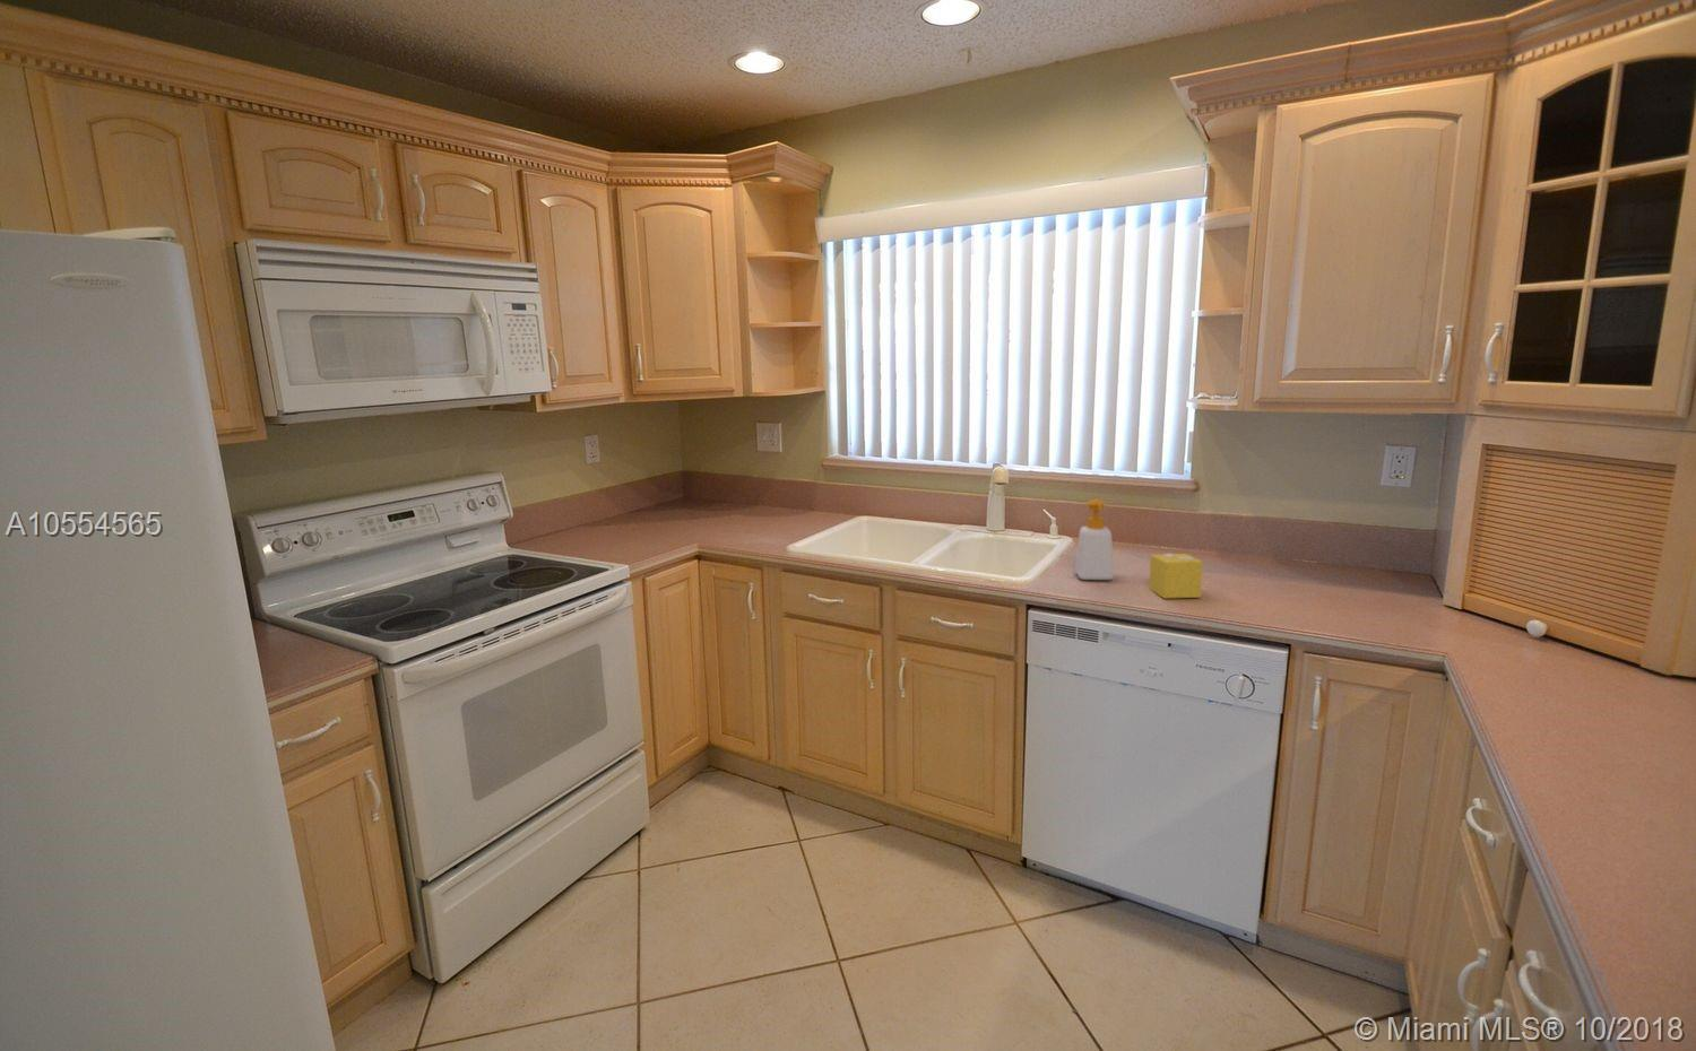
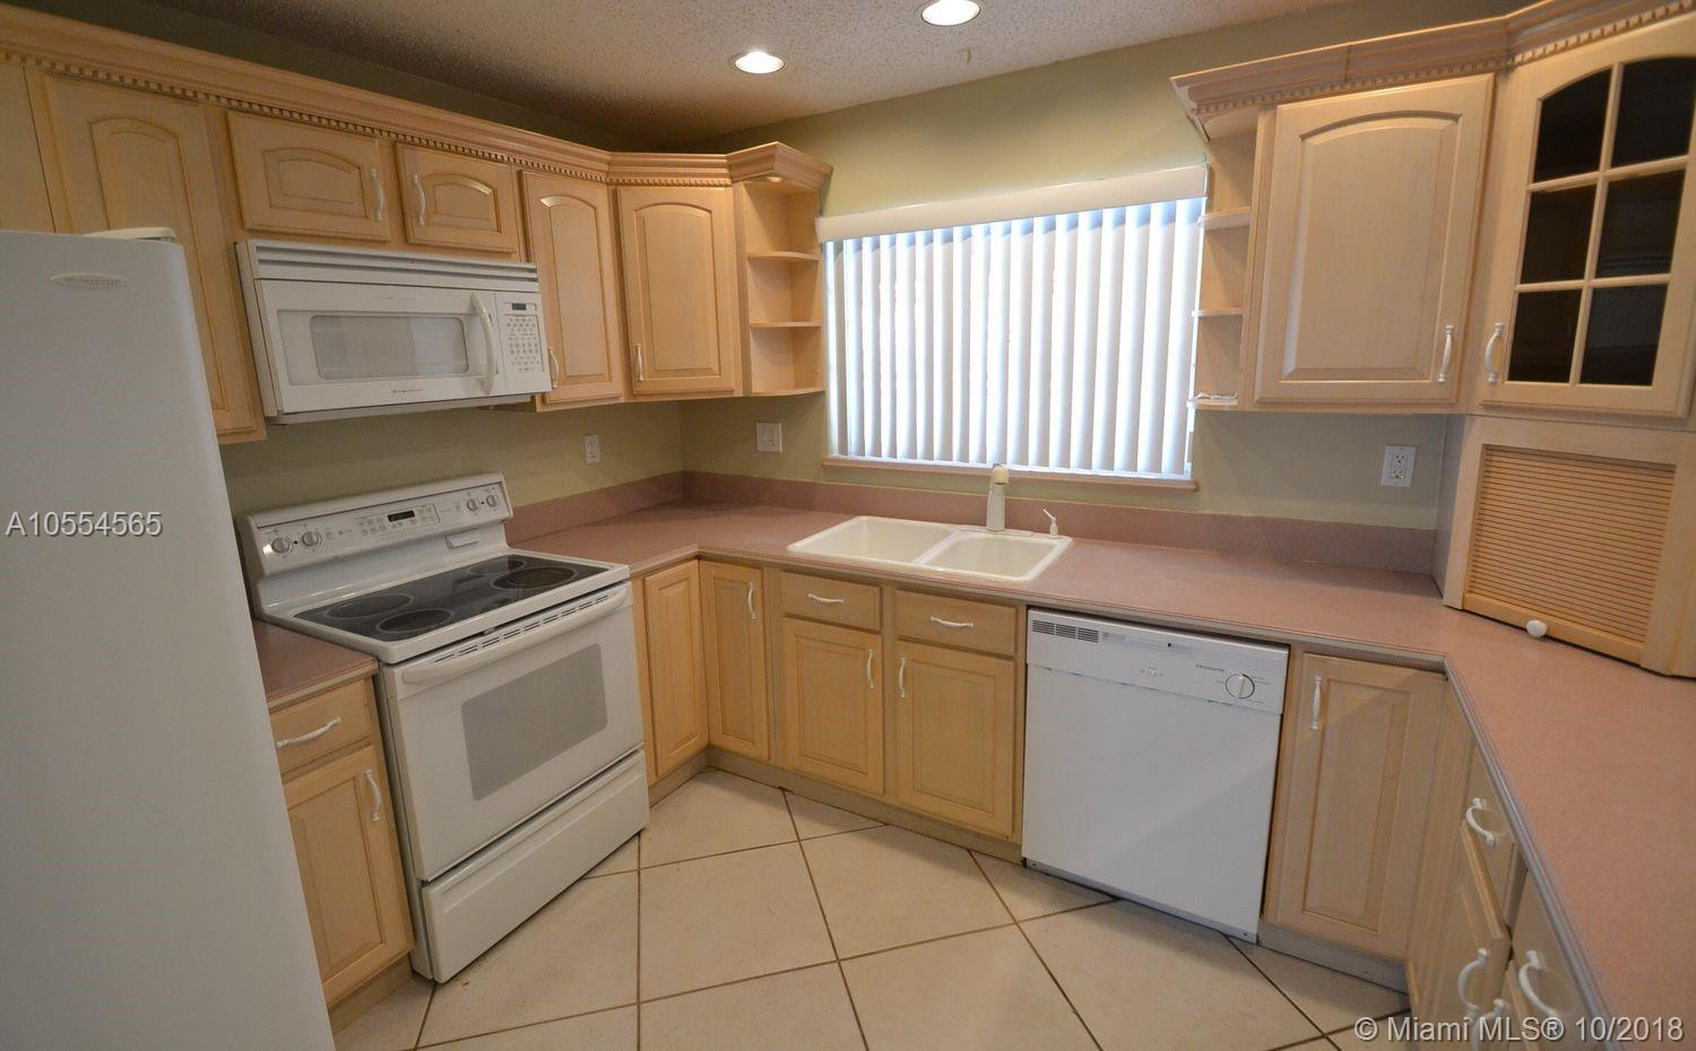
- soap bottle [1075,499,1115,581]
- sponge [1147,552,1204,599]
